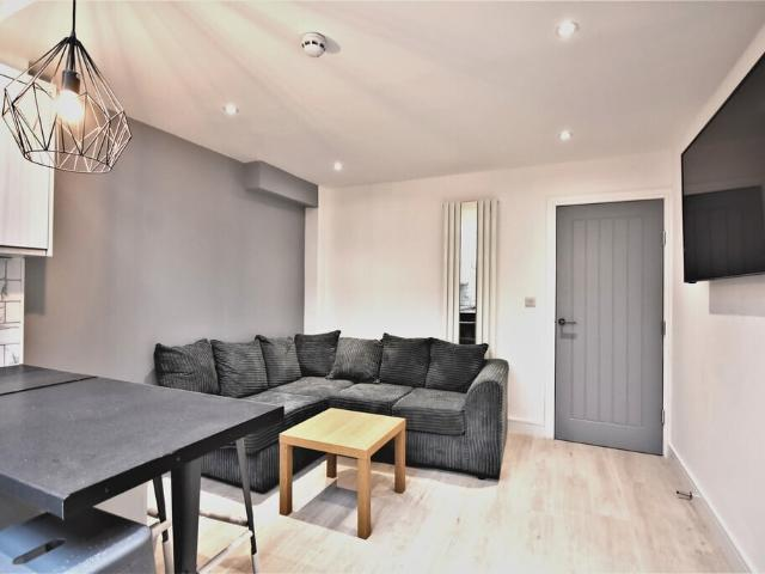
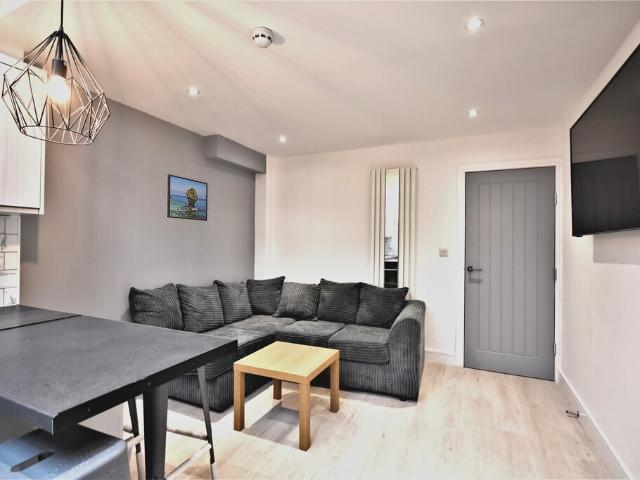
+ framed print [166,173,209,222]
